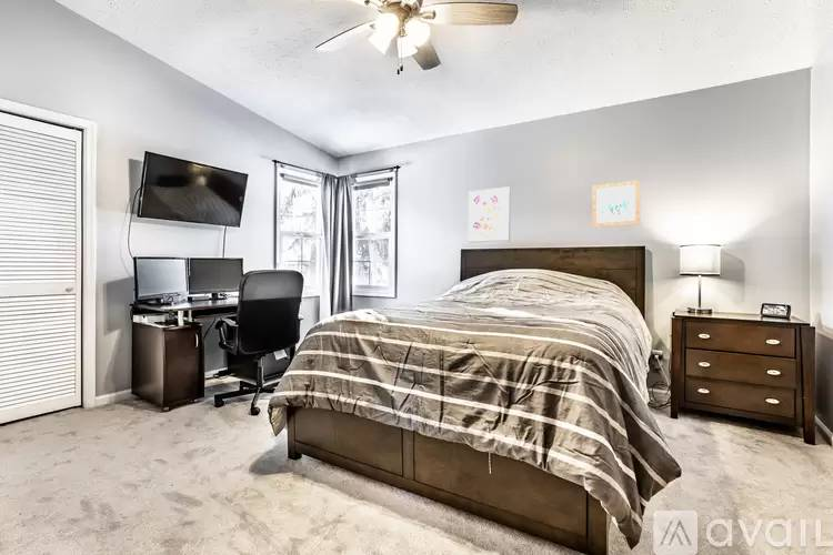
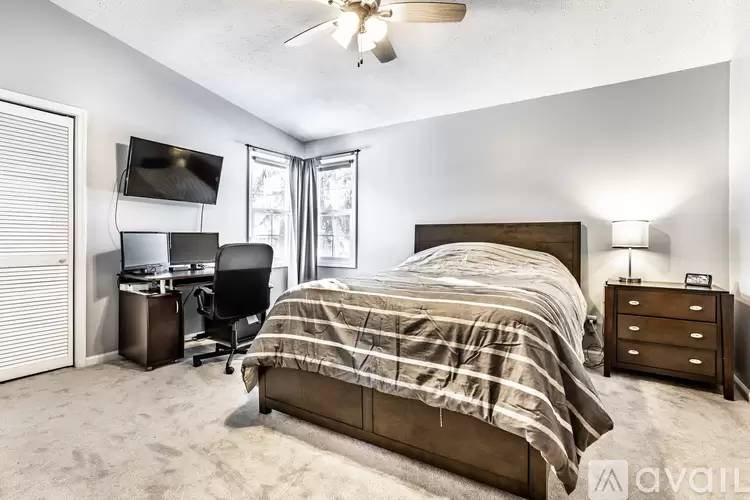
- wall art [591,179,641,229]
- wall art [468,185,511,244]
